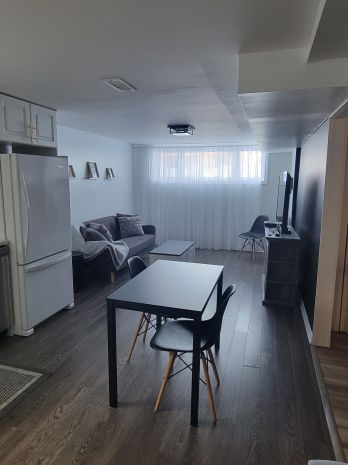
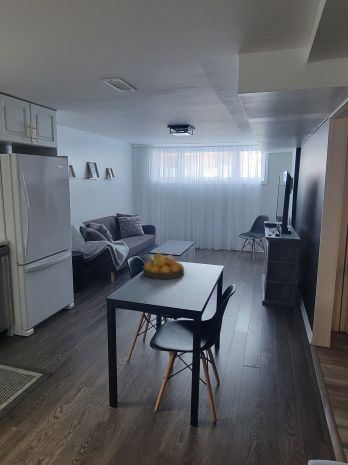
+ fruit bowl [142,252,185,280]
